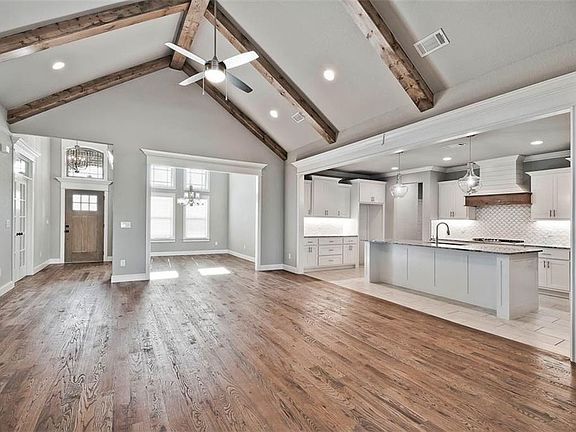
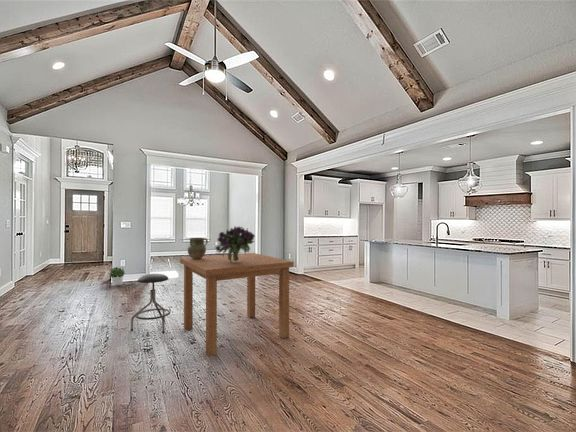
+ potted plant [107,266,126,287]
+ bouquet [214,225,256,262]
+ dining table [179,252,295,357]
+ ceramic jug [187,237,209,259]
+ stool [130,273,171,334]
